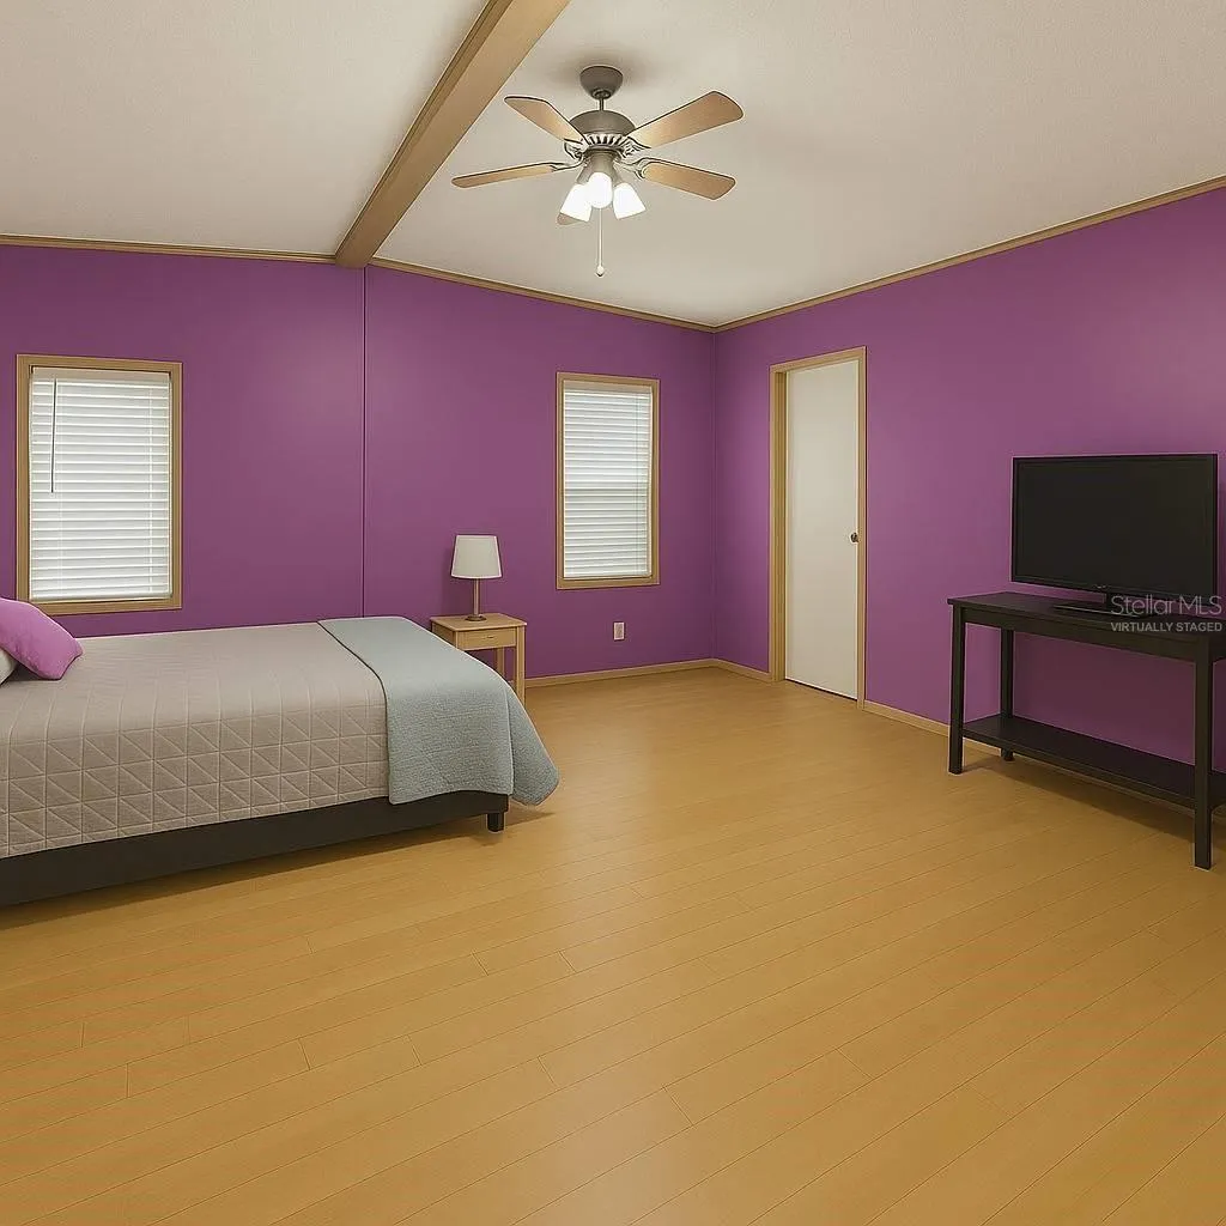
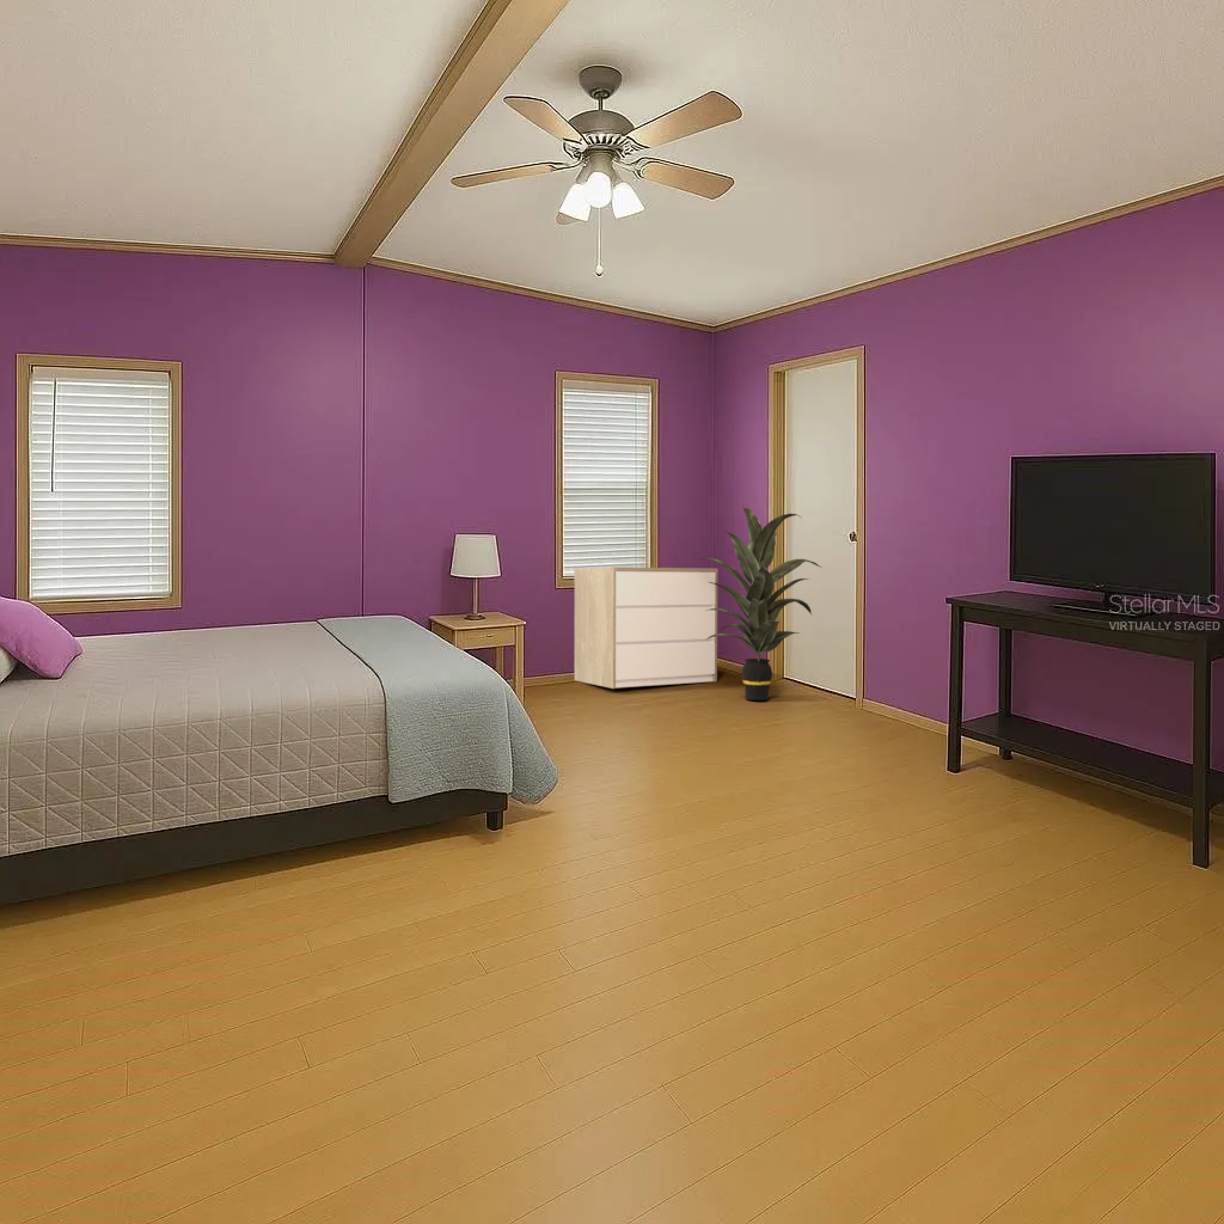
+ indoor plant [694,507,822,702]
+ dresser [574,567,720,690]
